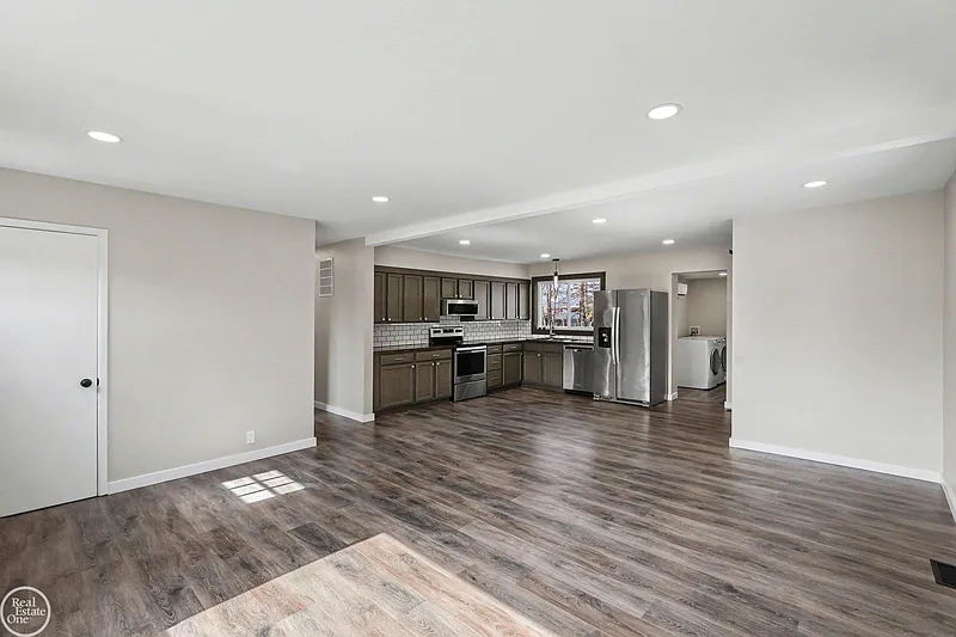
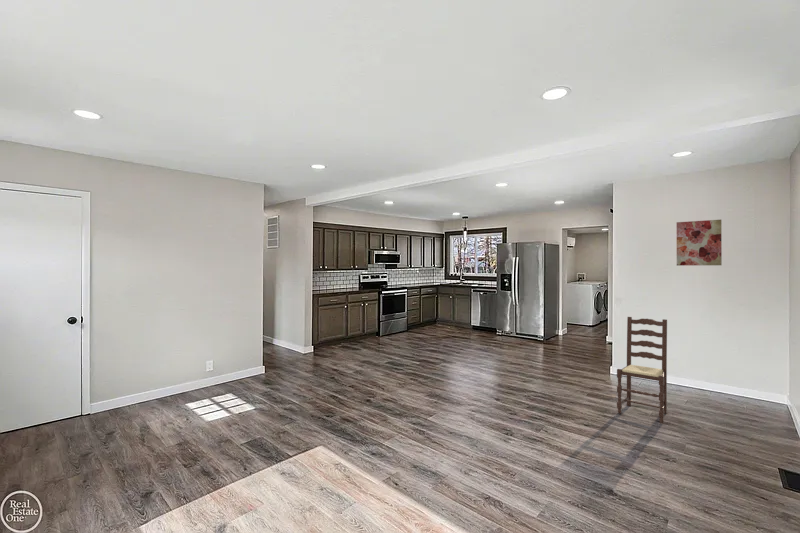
+ wall art [676,219,723,267]
+ dining chair [616,316,668,424]
